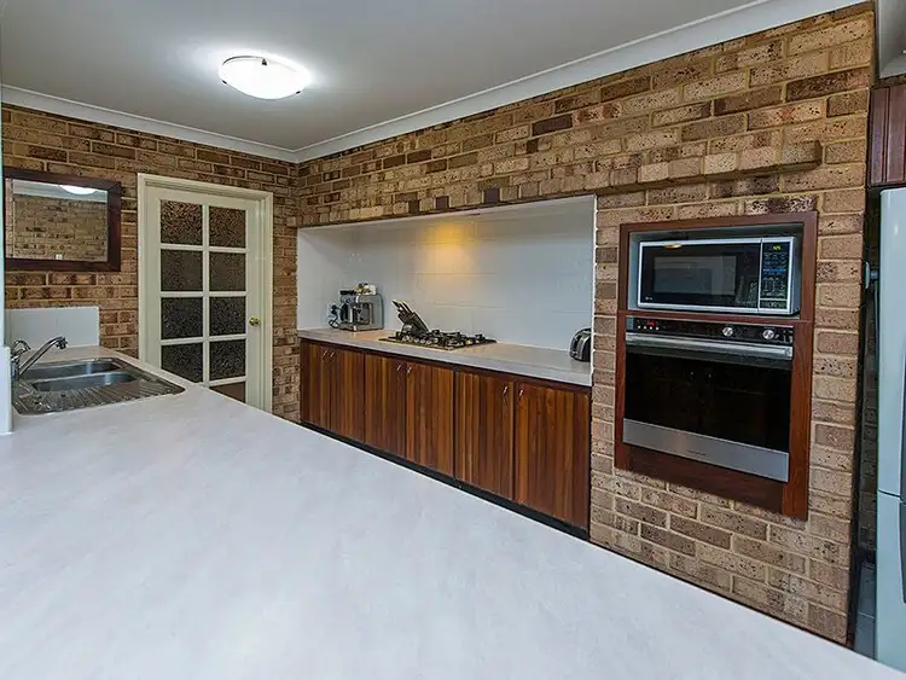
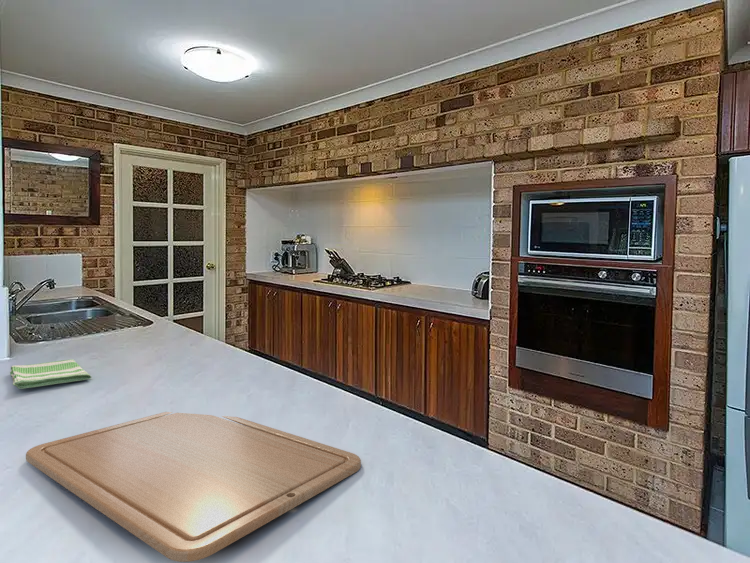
+ dish towel [9,358,92,390]
+ chopping board [25,411,362,563]
